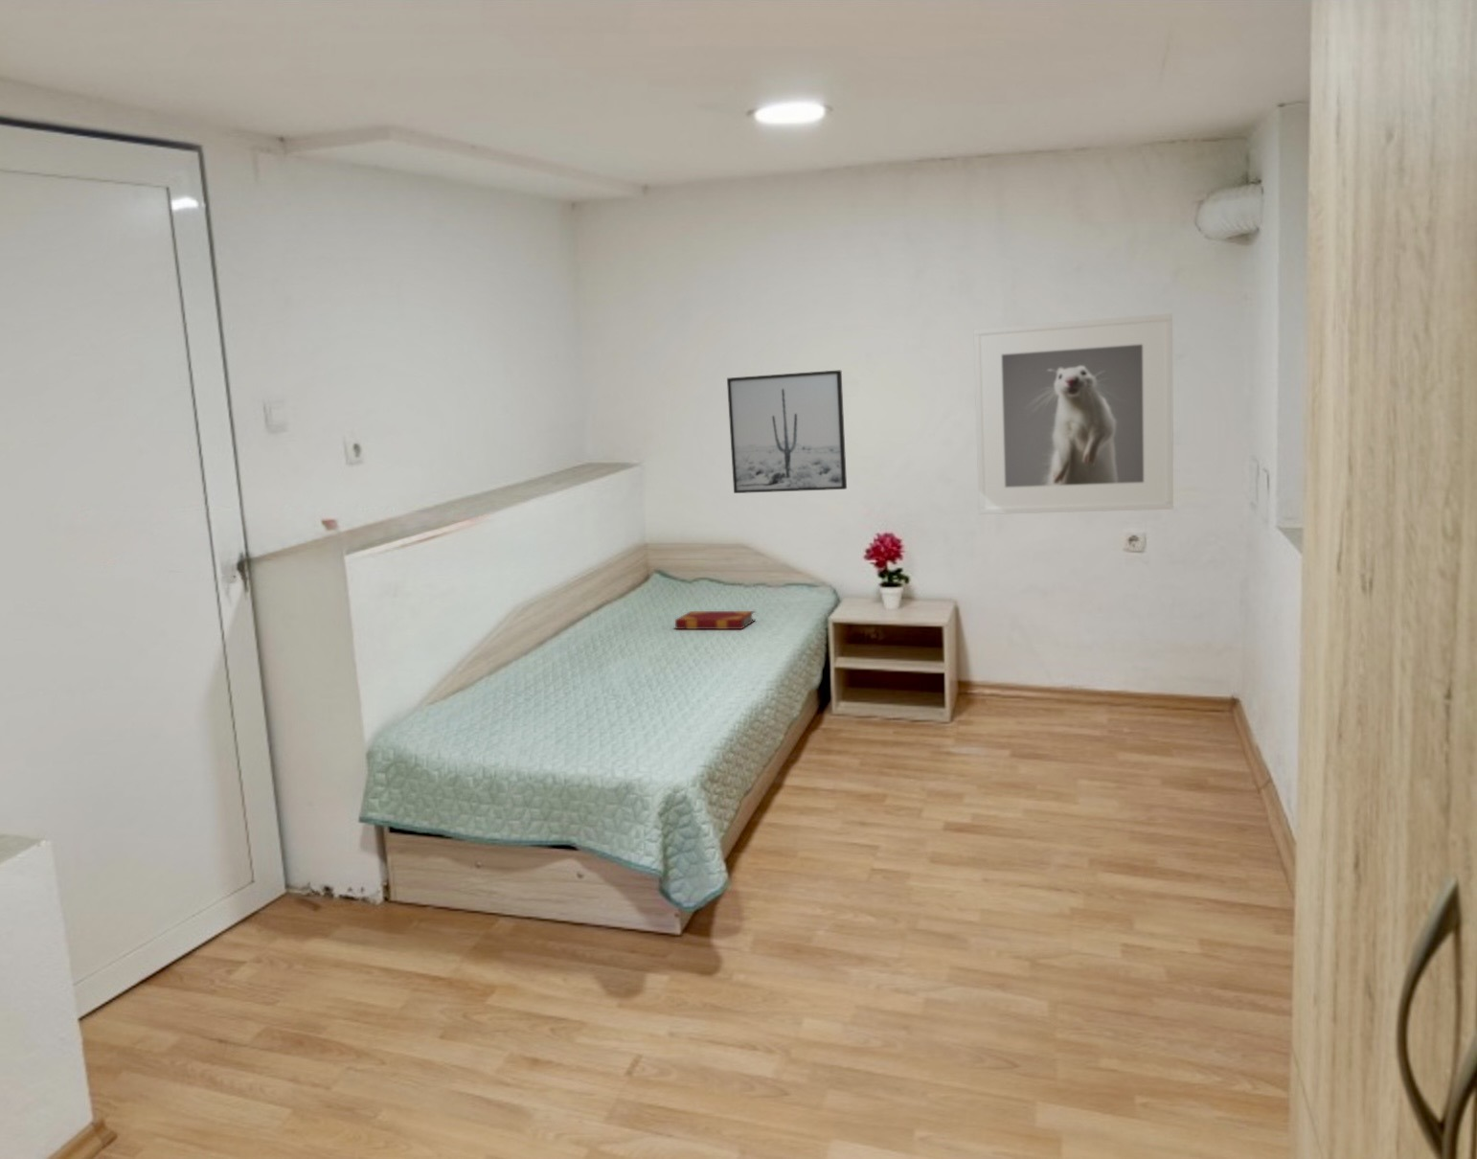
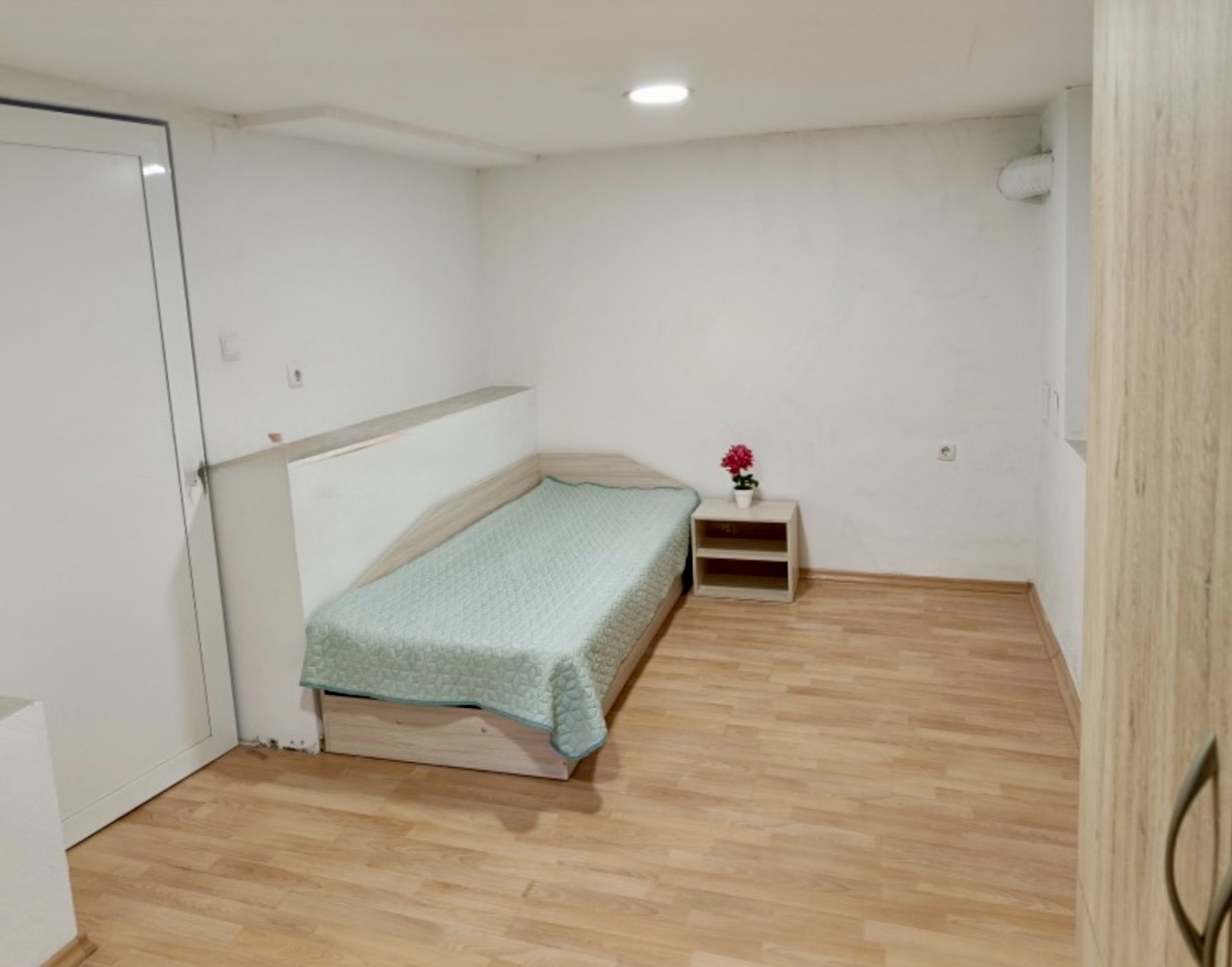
- wall art [727,369,848,494]
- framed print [972,313,1175,515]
- hardback book [674,610,756,630]
